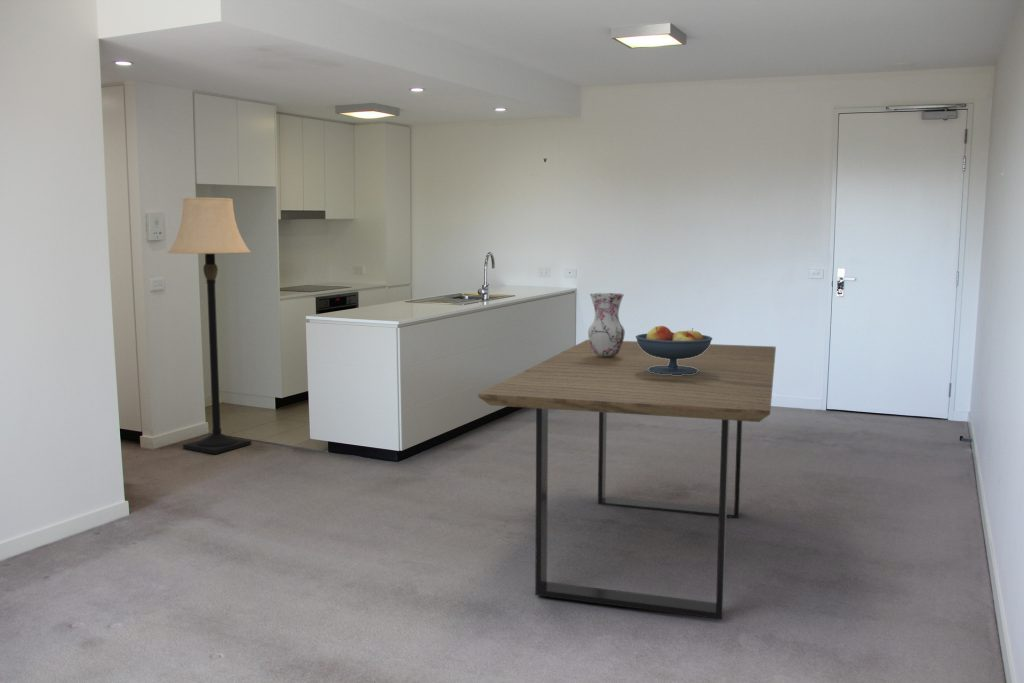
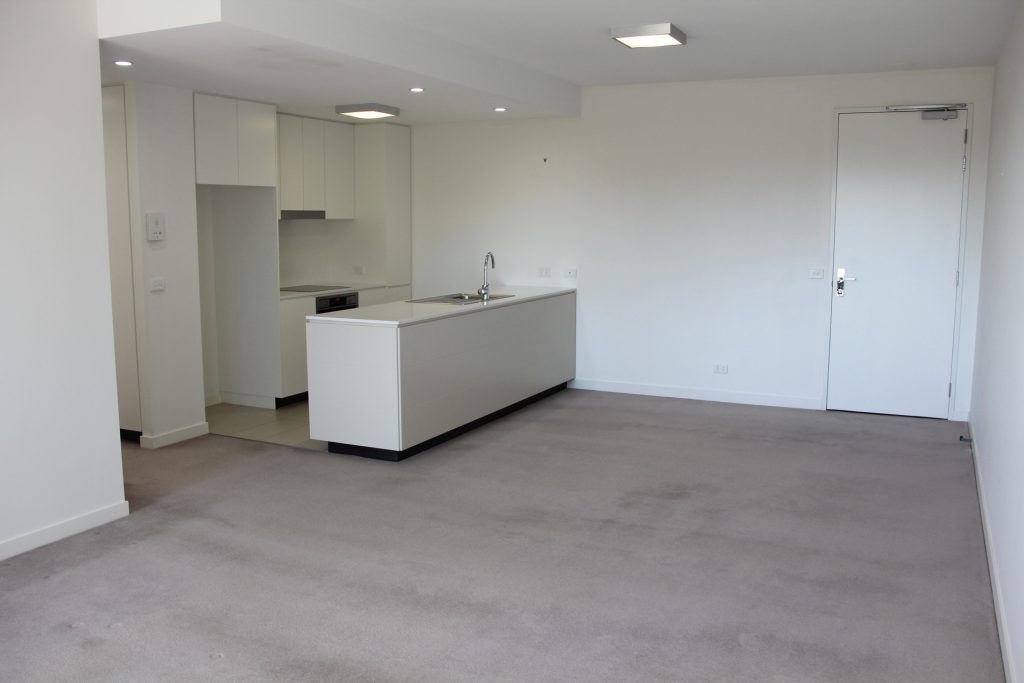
- vase [587,292,626,357]
- fruit bowl [635,325,713,375]
- lamp [166,197,252,455]
- dining table [477,339,777,621]
